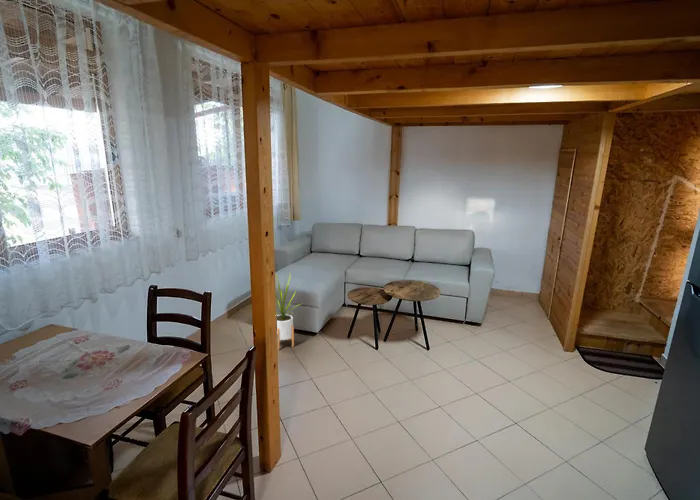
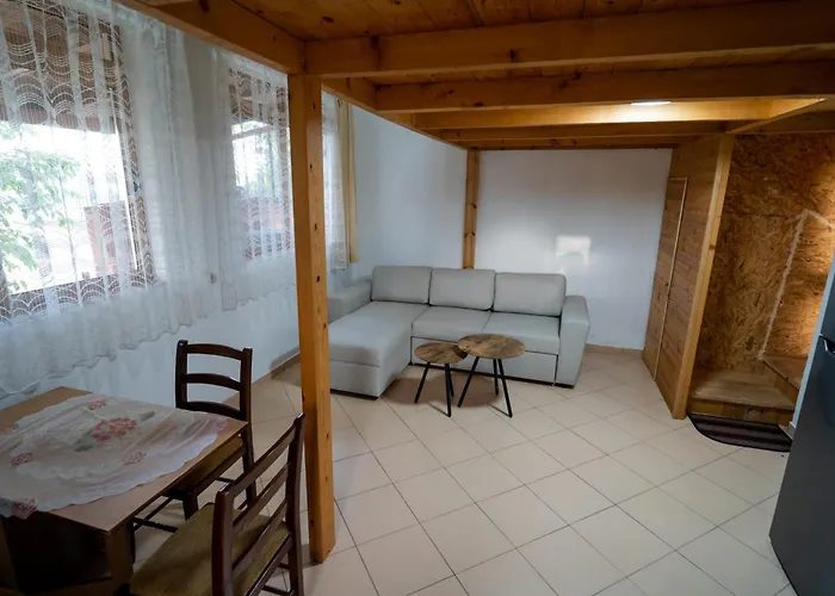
- house plant [275,273,304,351]
